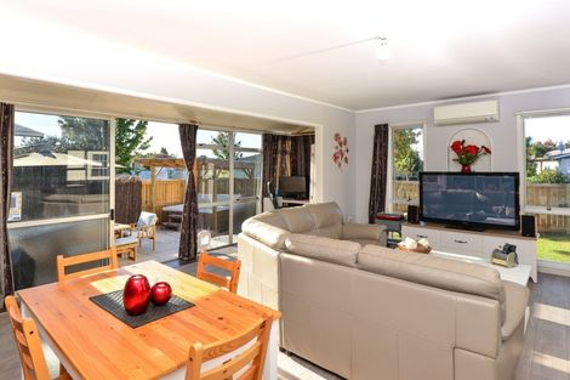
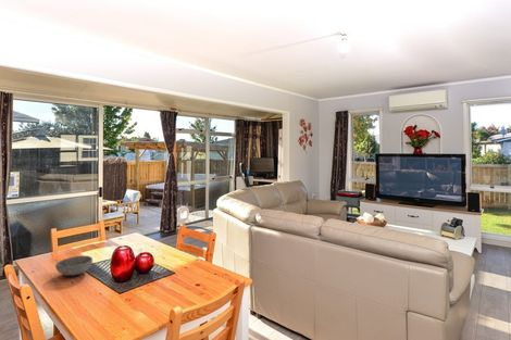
+ bowl [54,255,94,277]
